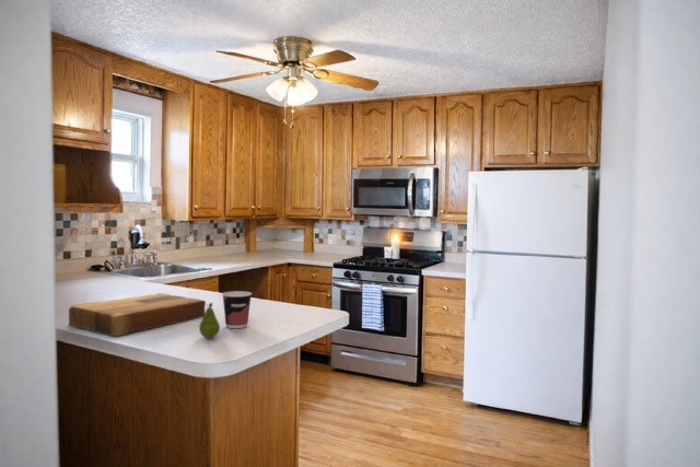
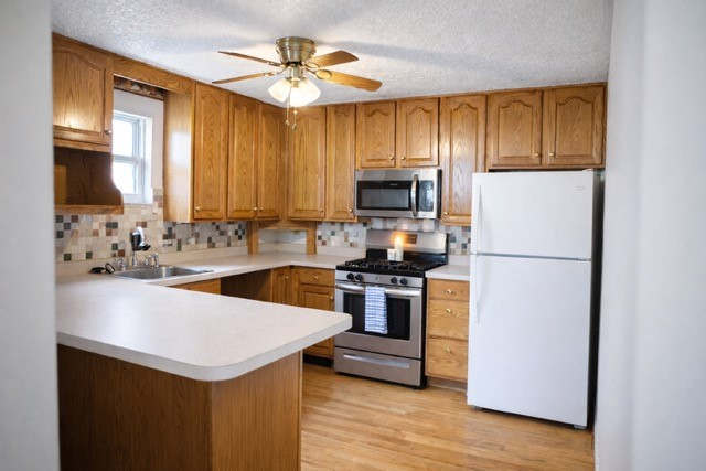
- cup [221,290,253,329]
- cutting board [67,292,207,337]
- fruit [198,302,221,339]
